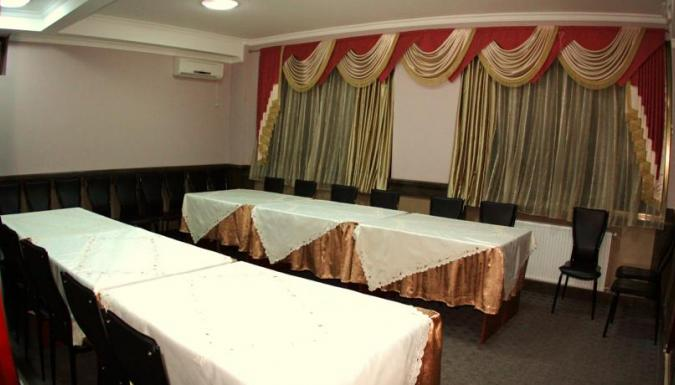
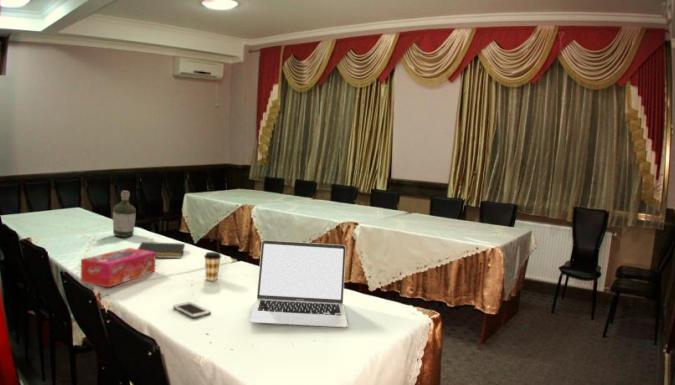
+ laptop [248,239,349,328]
+ cell phone [172,301,211,319]
+ bottle [112,190,137,238]
+ notepad [137,241,186,259]
+ tissue box [79,247,156,288]
+ coffee cup [203,251,222,282]
